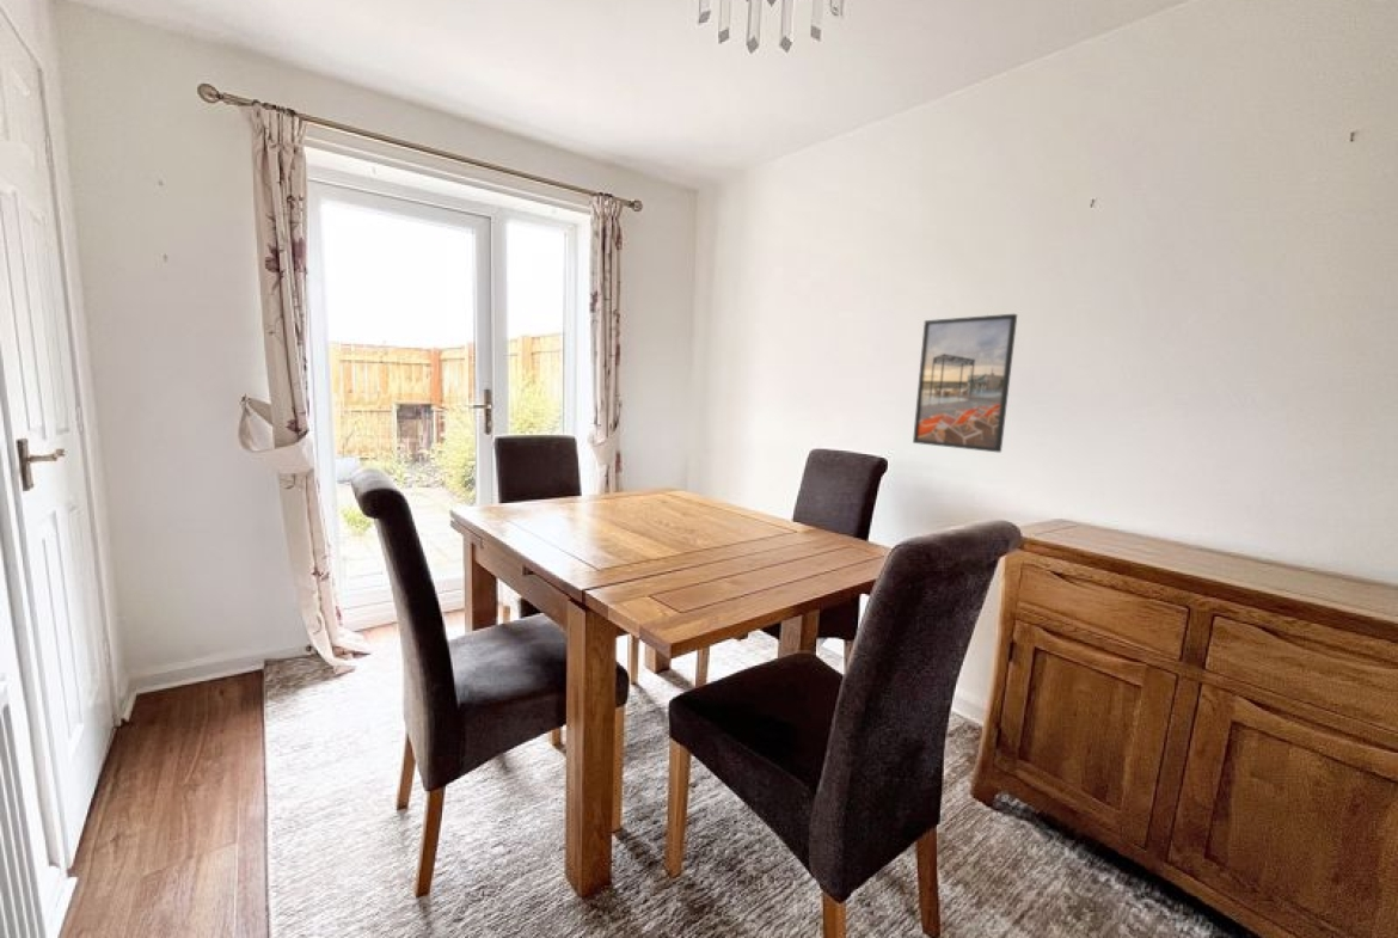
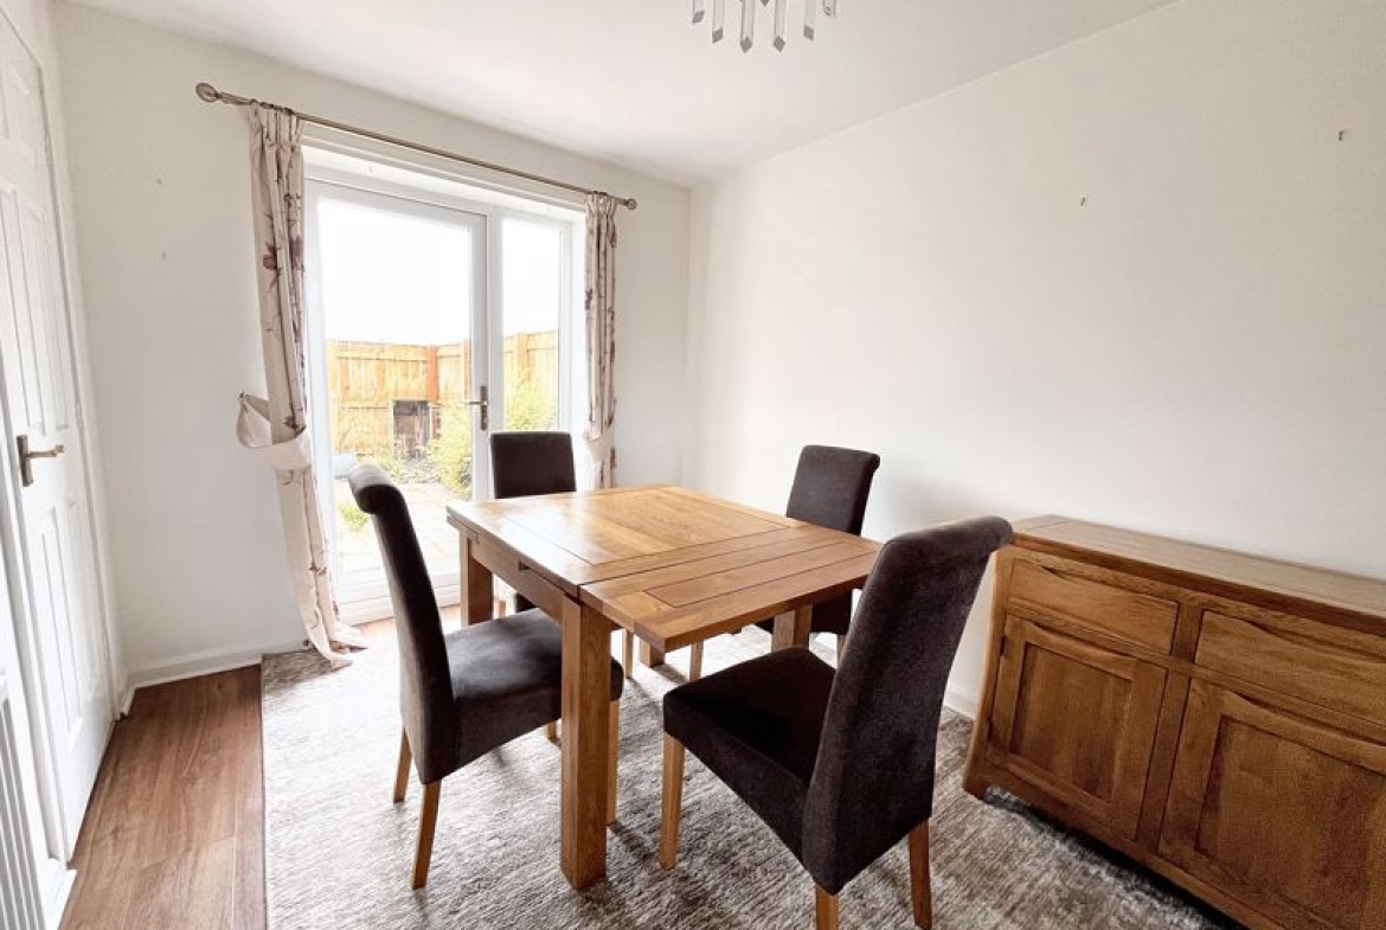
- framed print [912,313,1018,454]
